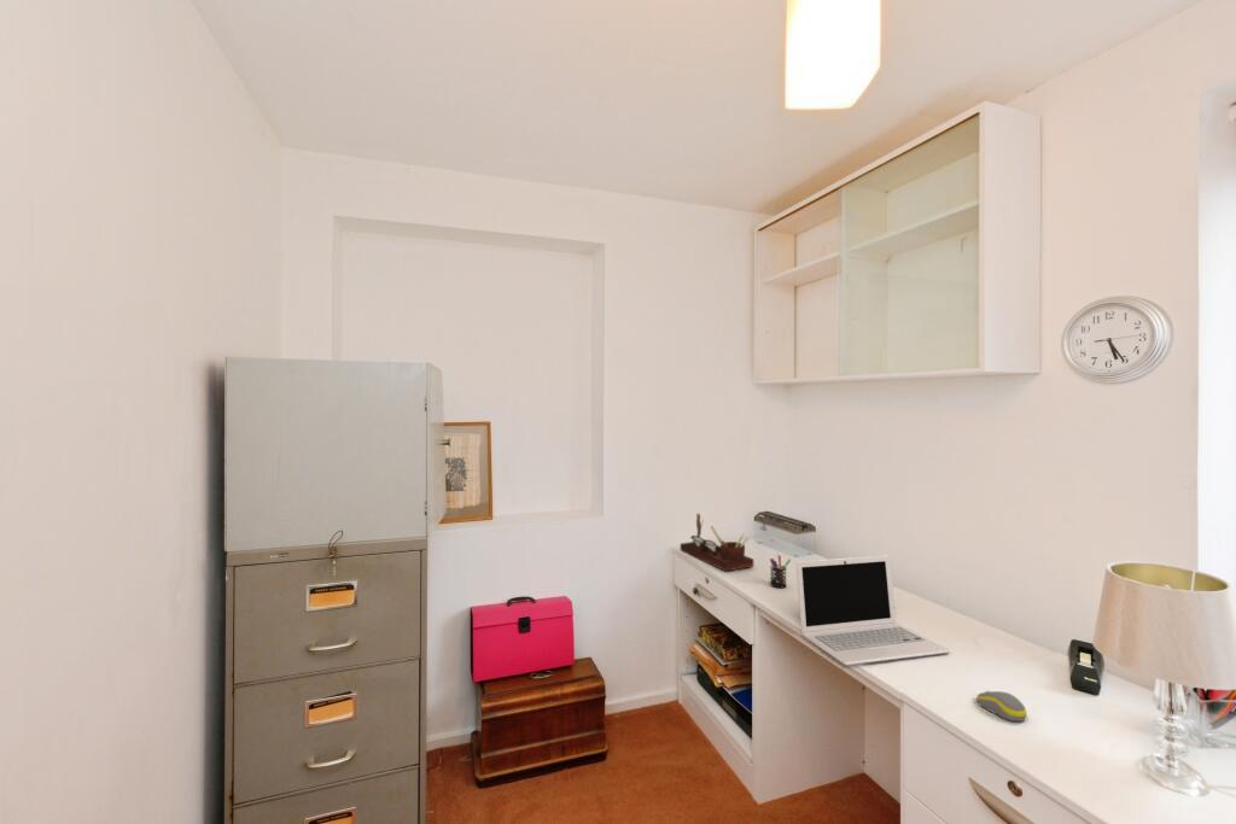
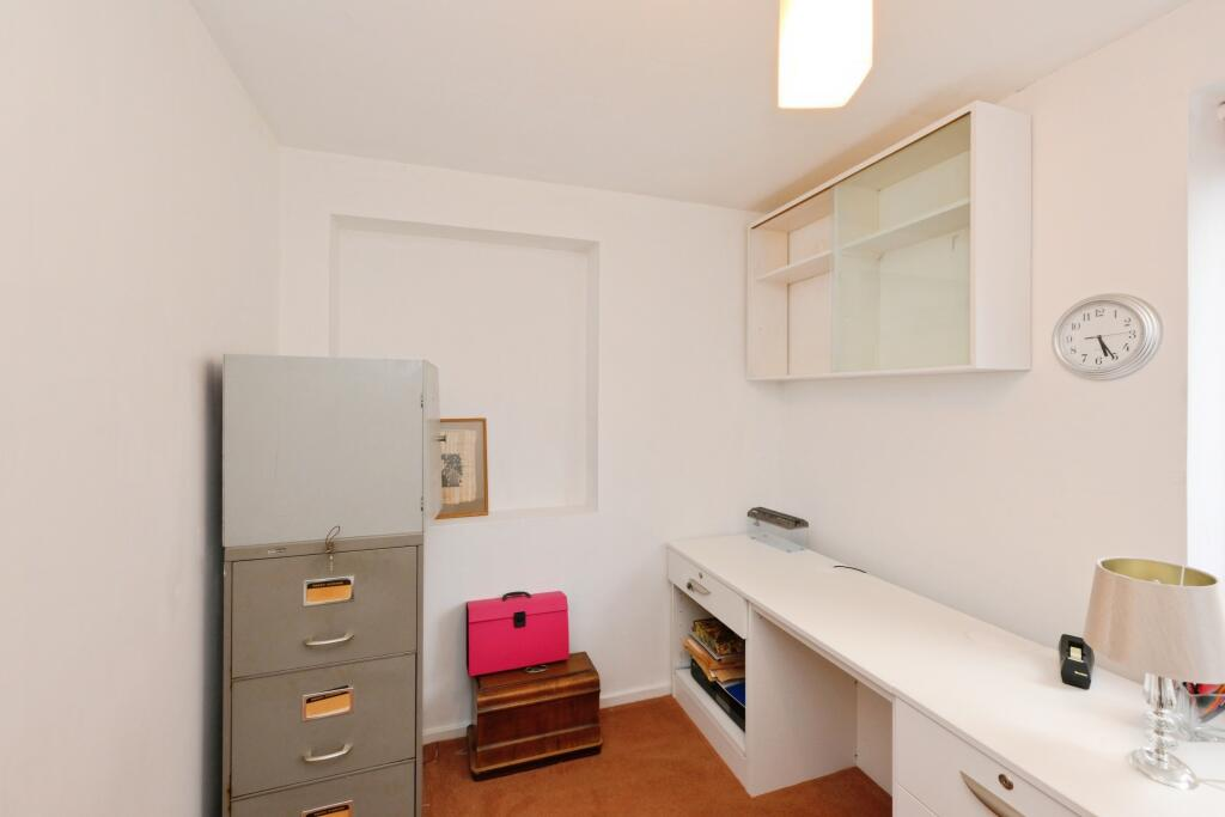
- computer mouse [975,690,1028,723]
- laptop [795,554,951,667]
- pen holder [769,554,792,589]
- desk organizer [680,513,754,572]
